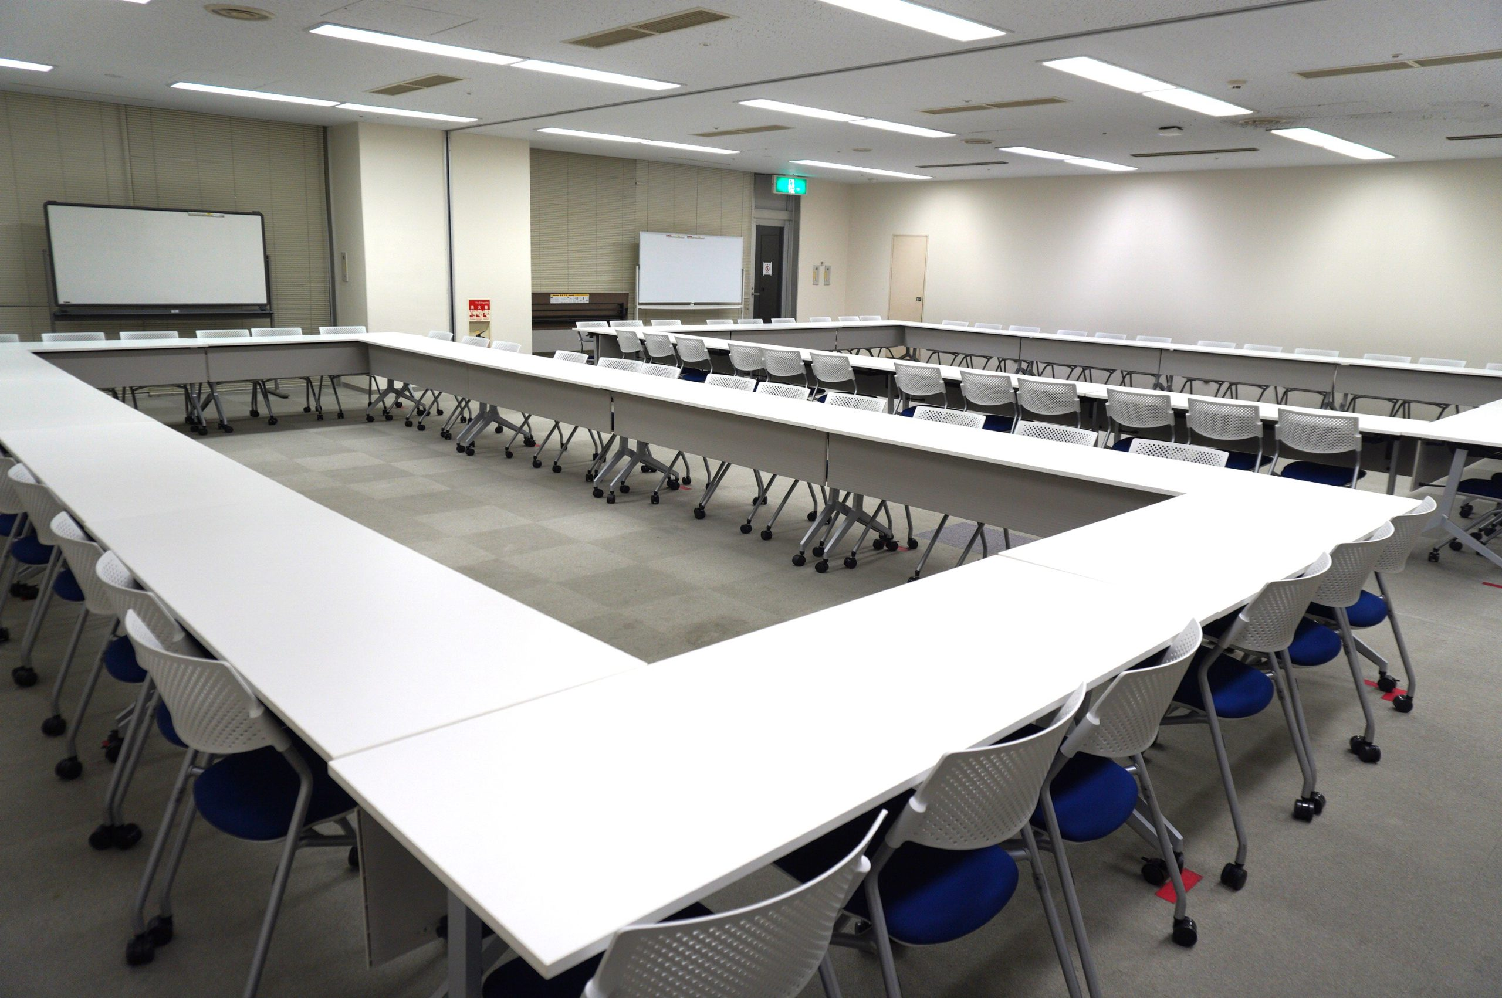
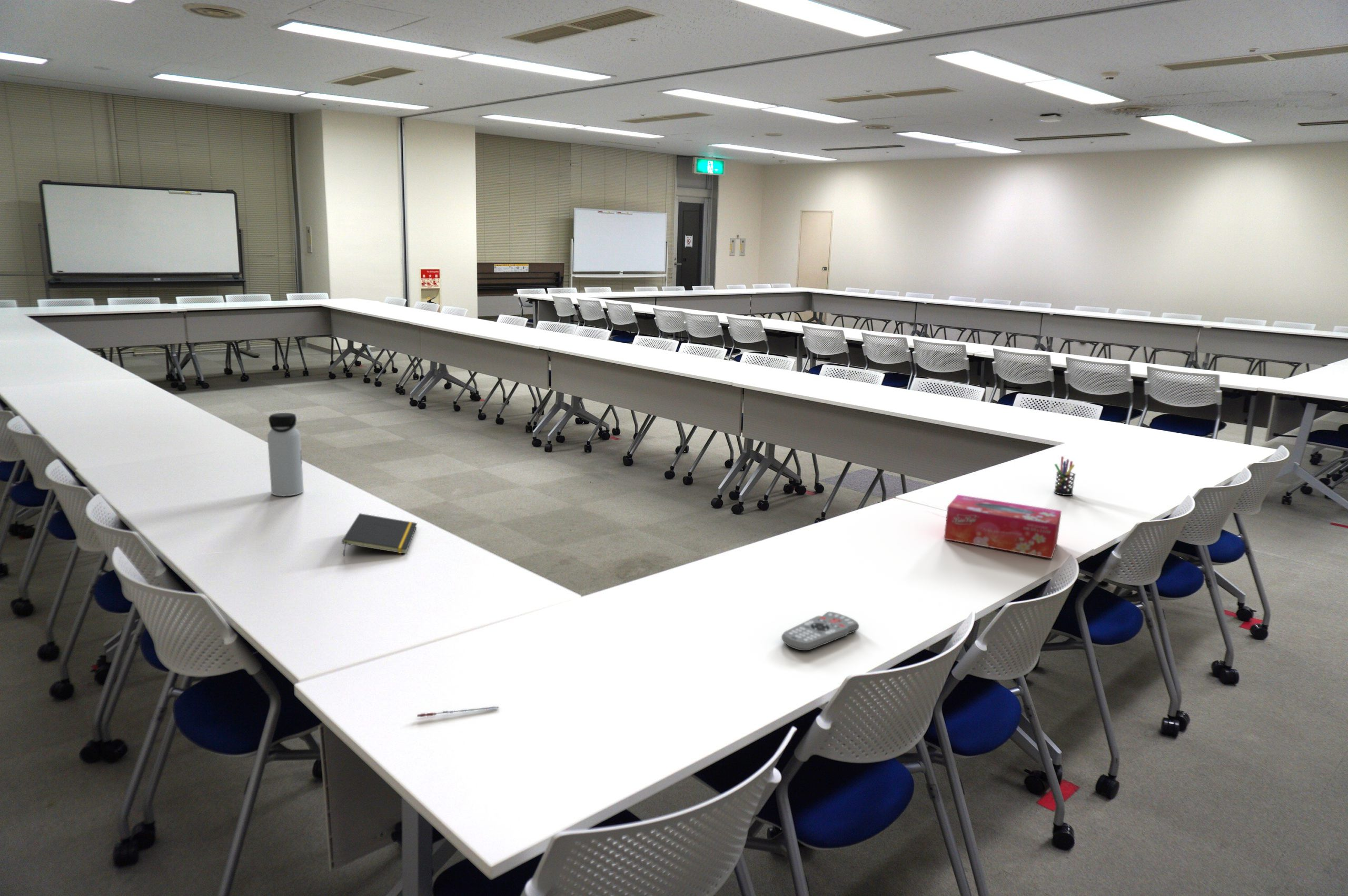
+ notepad [341,513,418,556]
+ pen [417,706,499,718]
+ remote control [781,611,860,651]
+ water bottle [267,412,304,497]
+ pen holder [1053,456,1076,496]
+ tissue box [944,494,1062,559]
